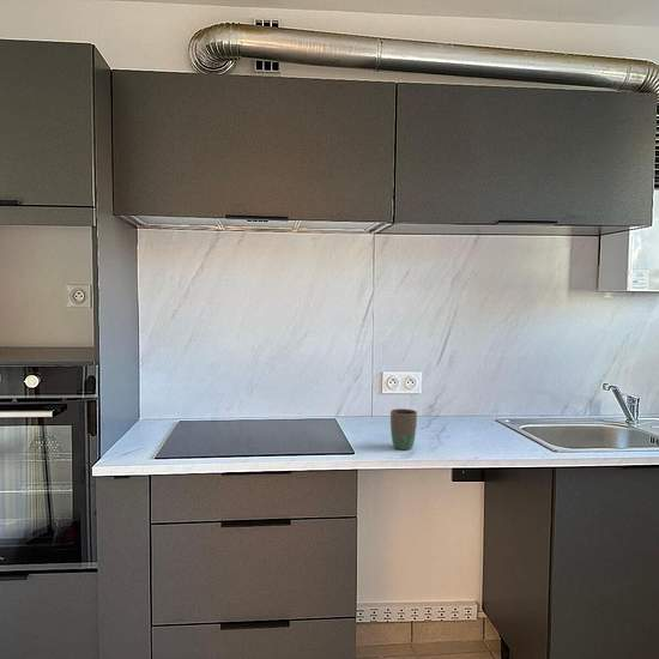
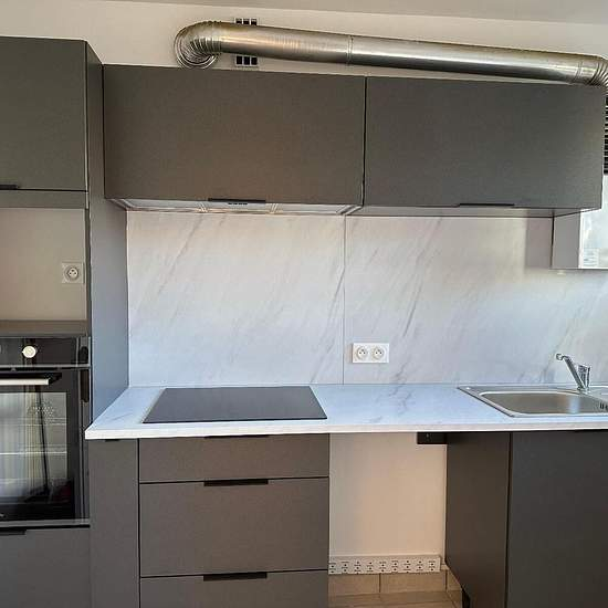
- mug [389,407,418,451]
